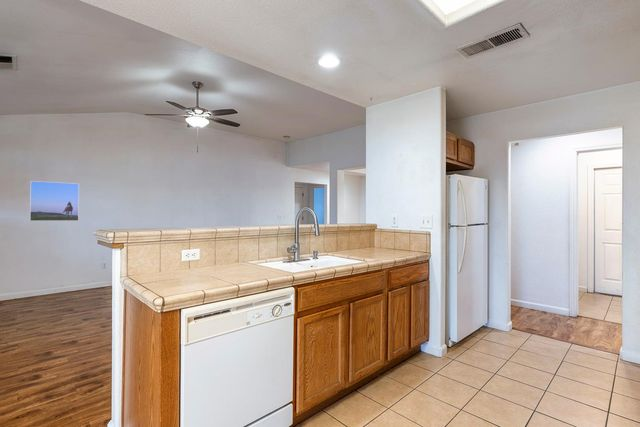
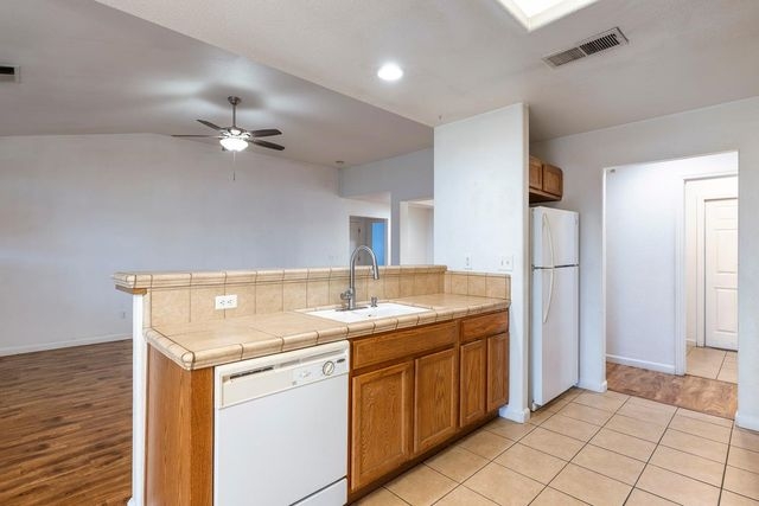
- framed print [29,180,80,222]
